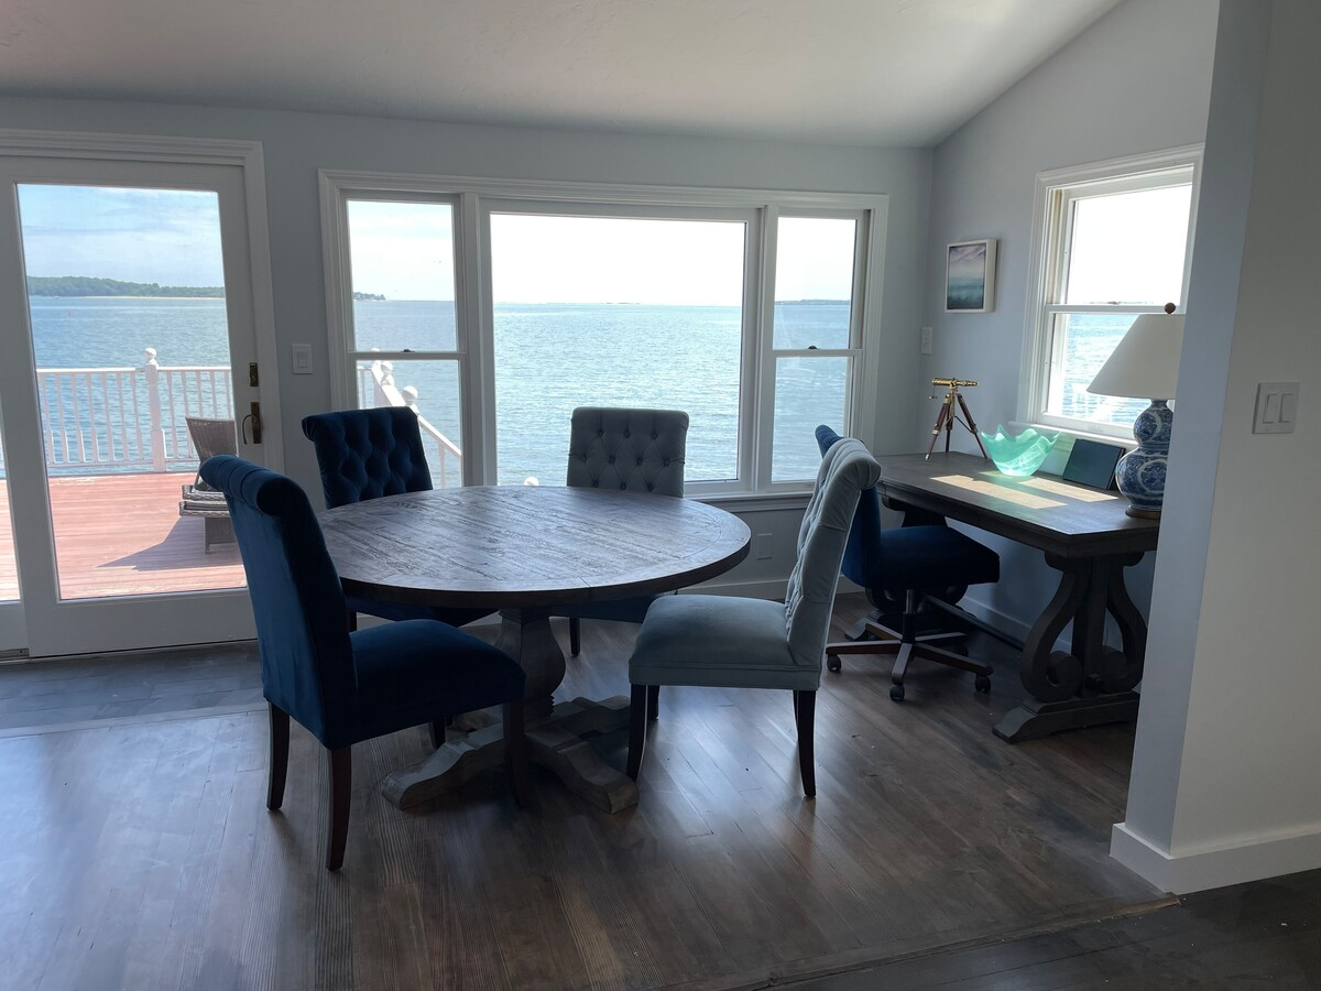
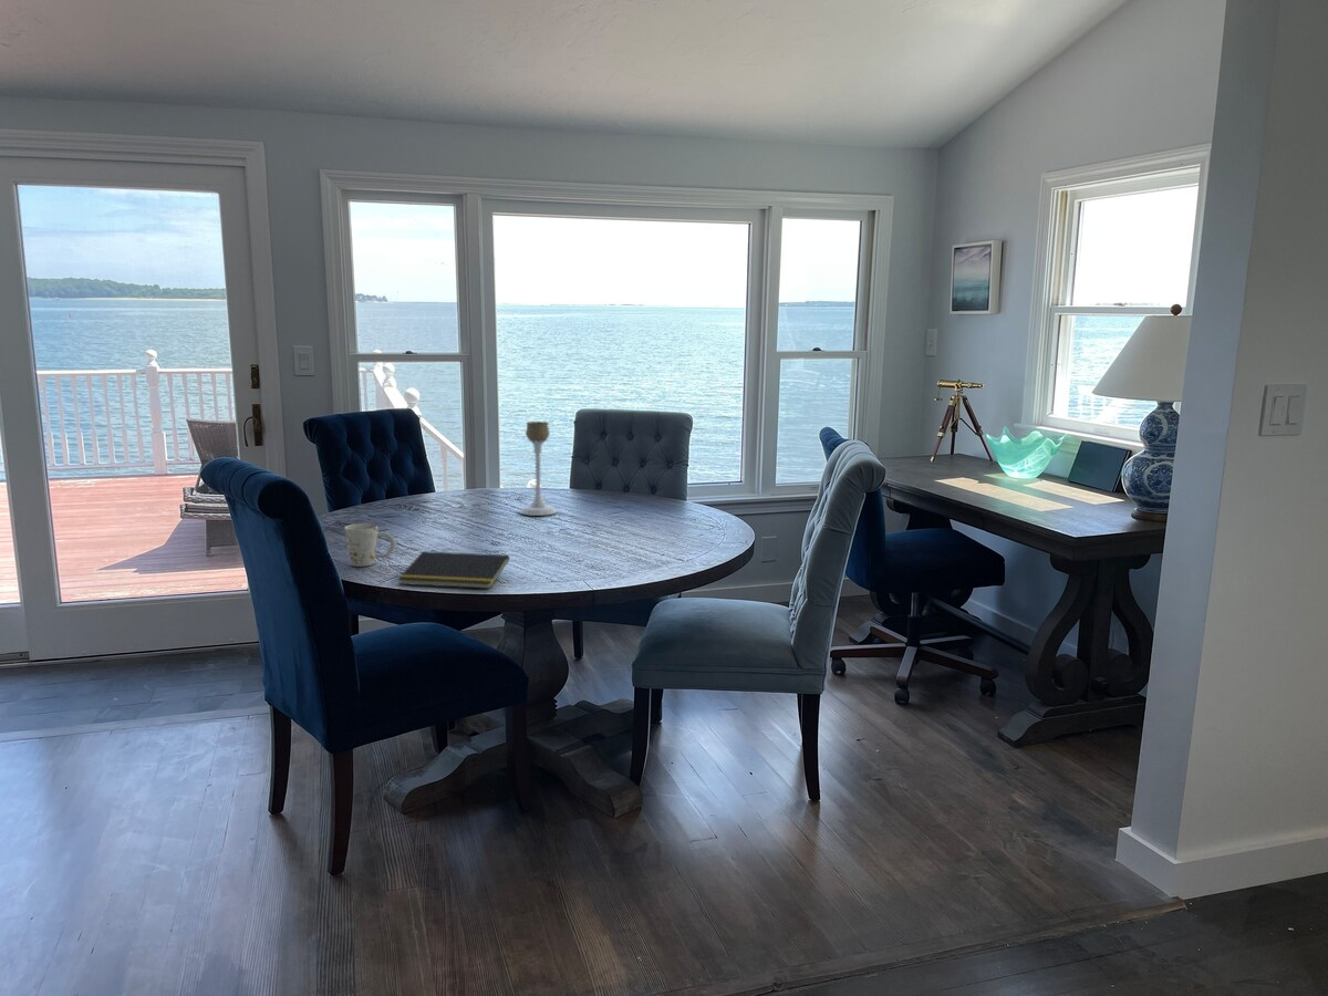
+ mug [343,522,396,568]
+ notepad [397,550,510,590]
+ candle holder [519,421,558,517]
